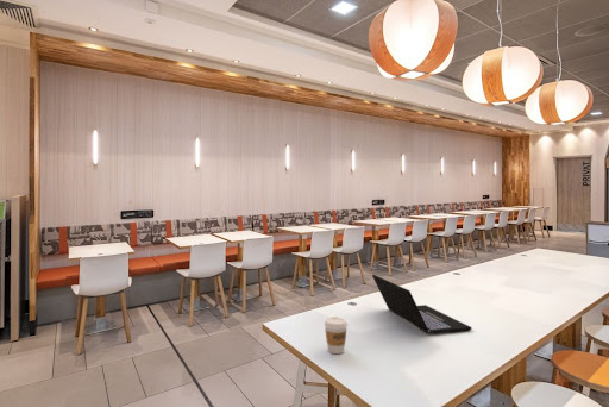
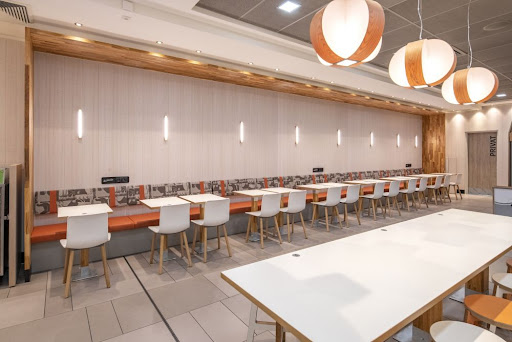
- coffee cup [324,315,349,355]
- laptop [371,274,473,334]
